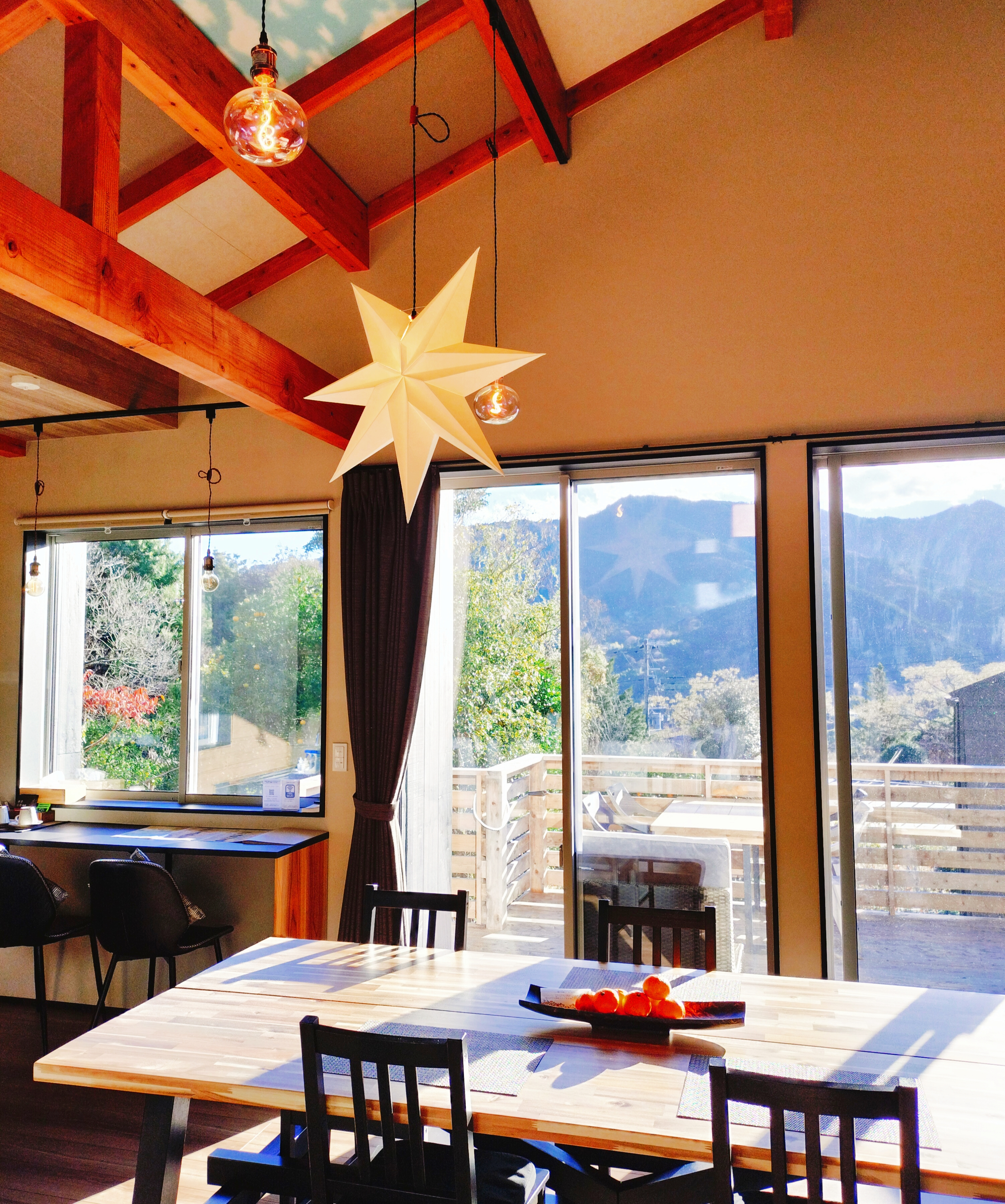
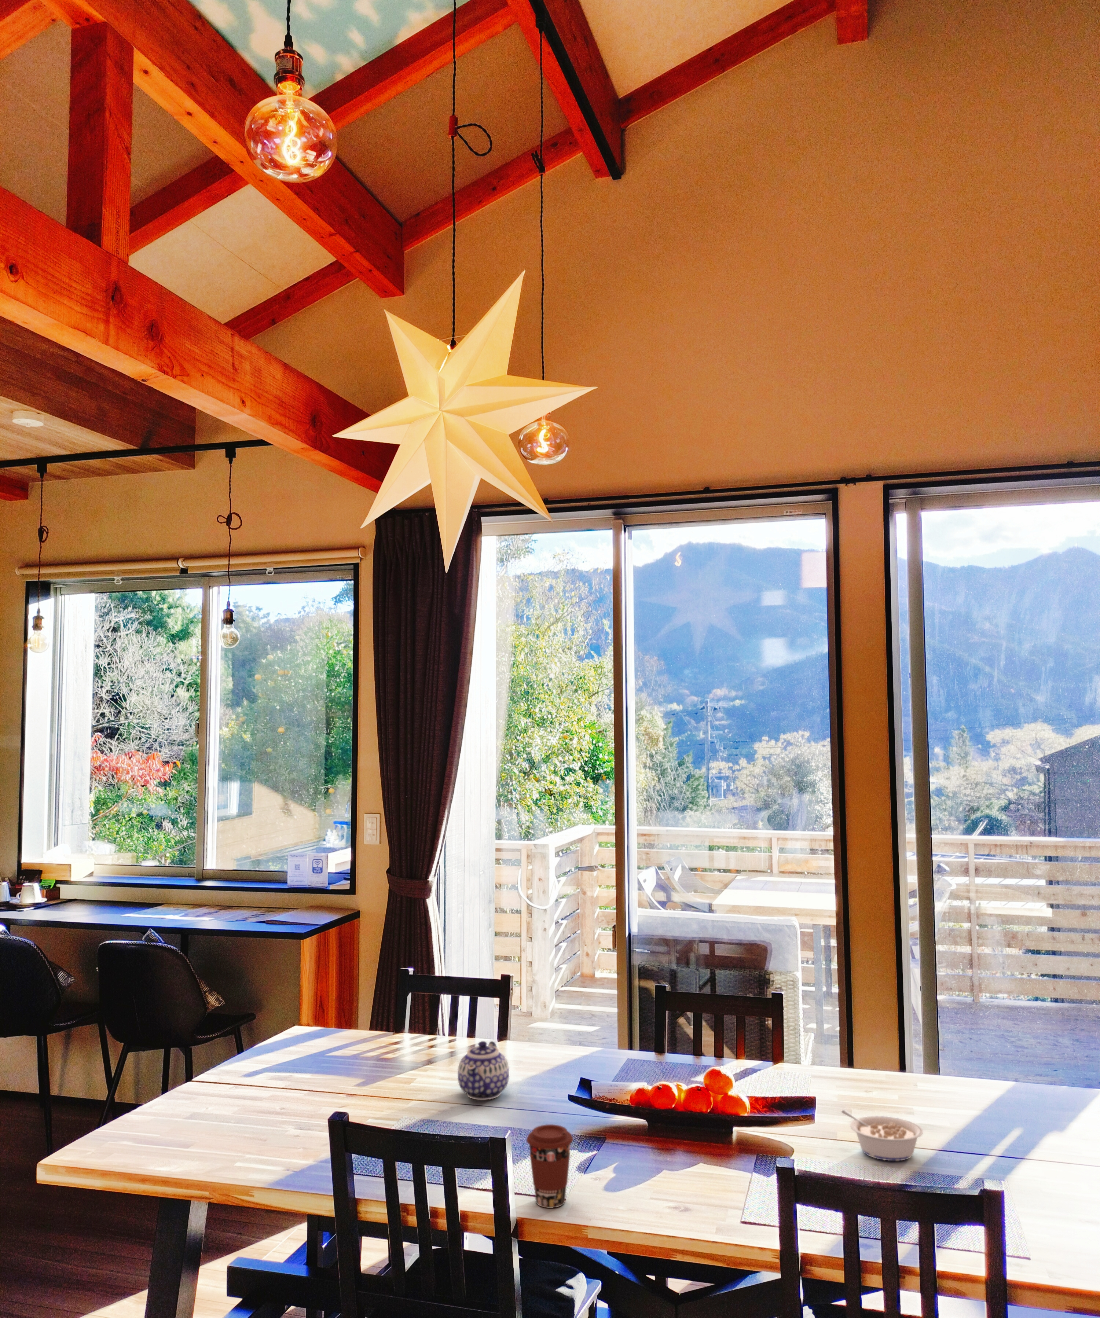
+ teapot [458,1041,510,1100]
+ coffee cup [526,1124,574,1209]
+ legume [841,1109,924,1161]
